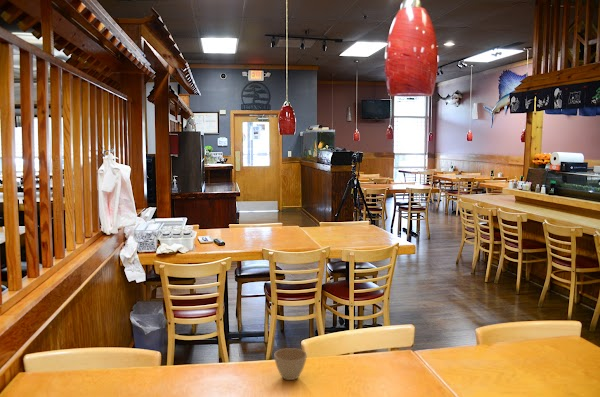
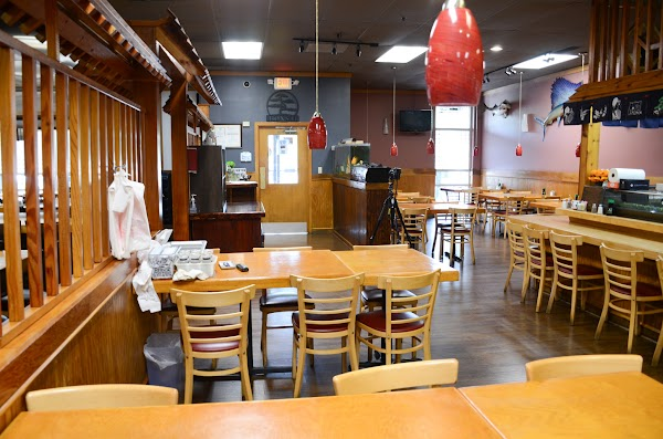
- flower pot [273,347,308,381]
